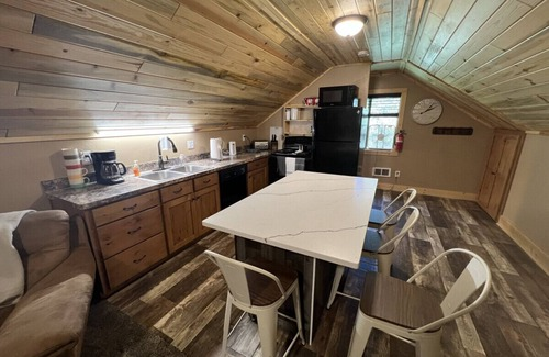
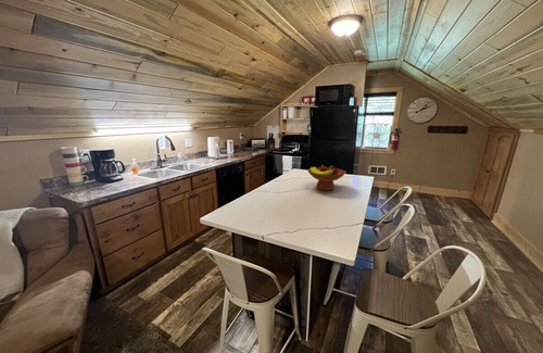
+ fruit bowl [306,164,346,191]
